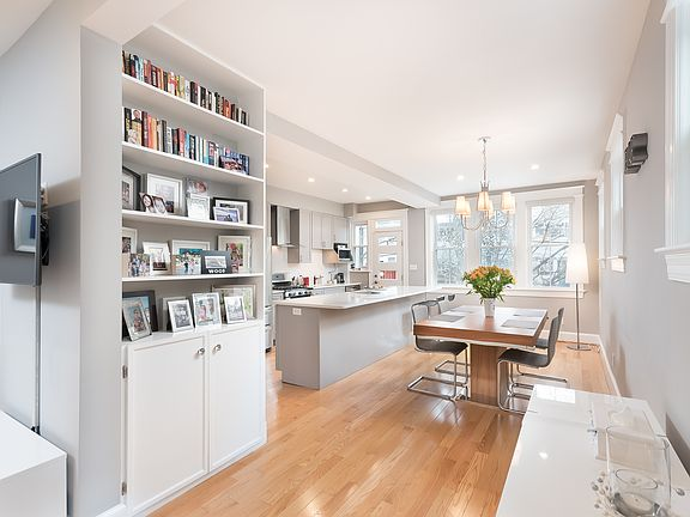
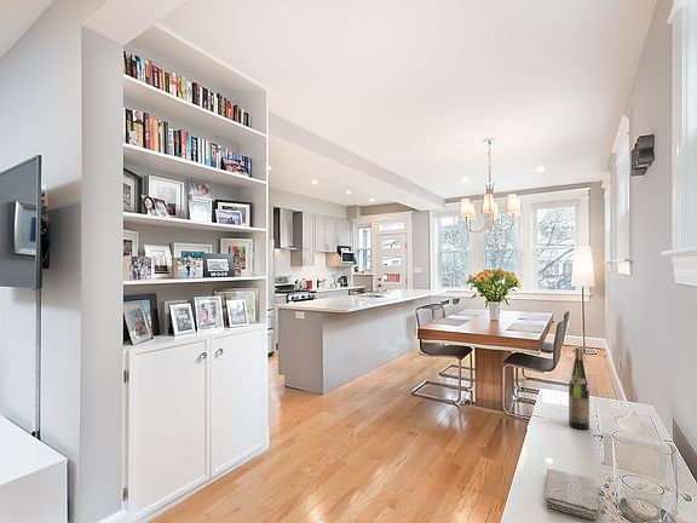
+ washcloth [545,467,599,521]
+ wine bottle [568,346,591,431]
